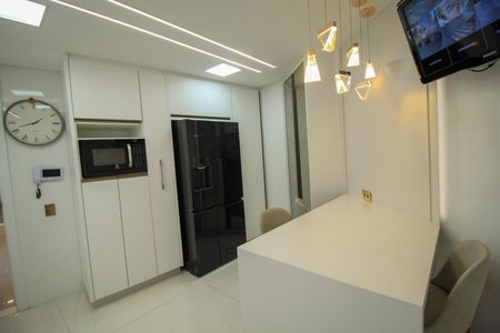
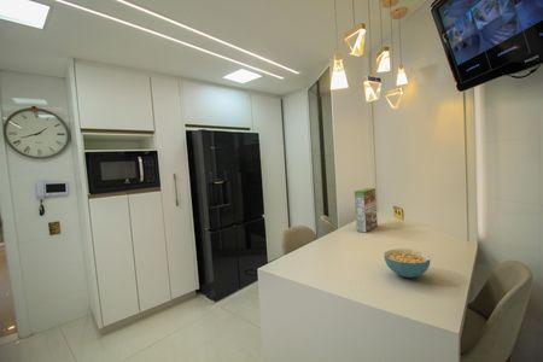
+ cereal box [354,187,379,233]
+ cereal bowl [383,247,432,279]
